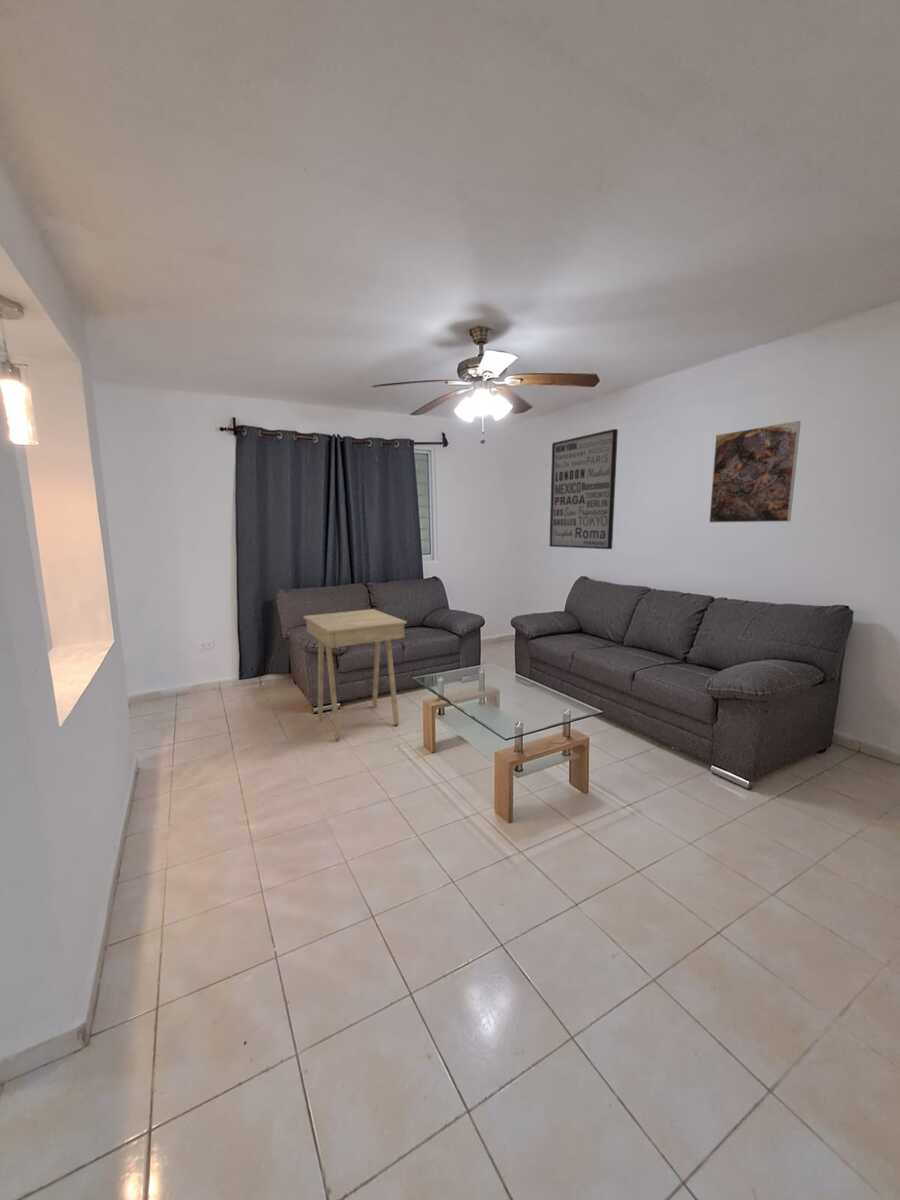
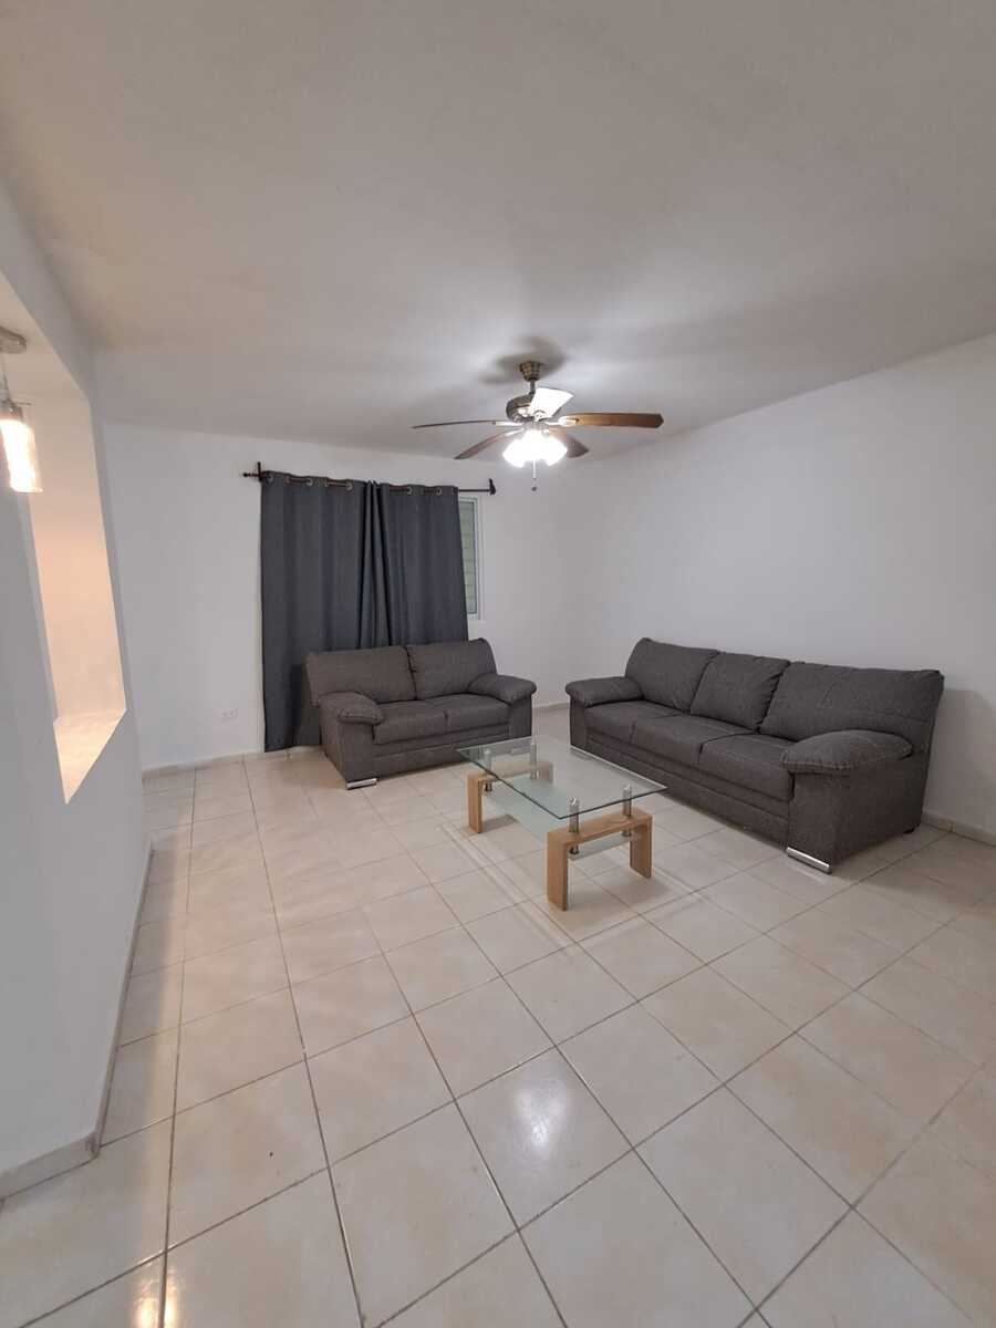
- wall art [548,428,619,550]
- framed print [708,420,802,523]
- side table [302,608,408,741]
